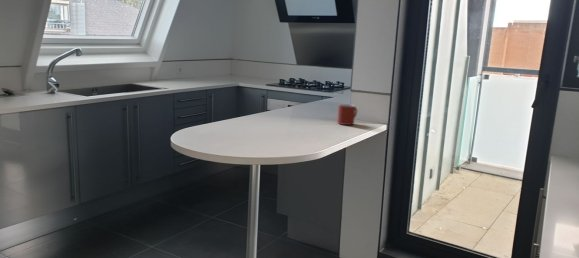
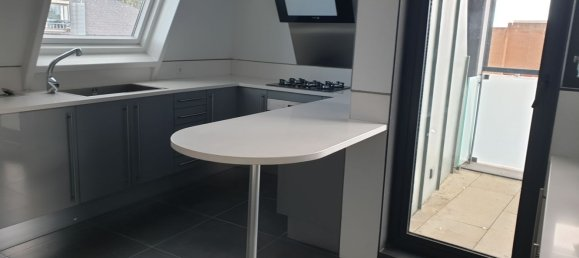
- mug [336,103,358,126]
